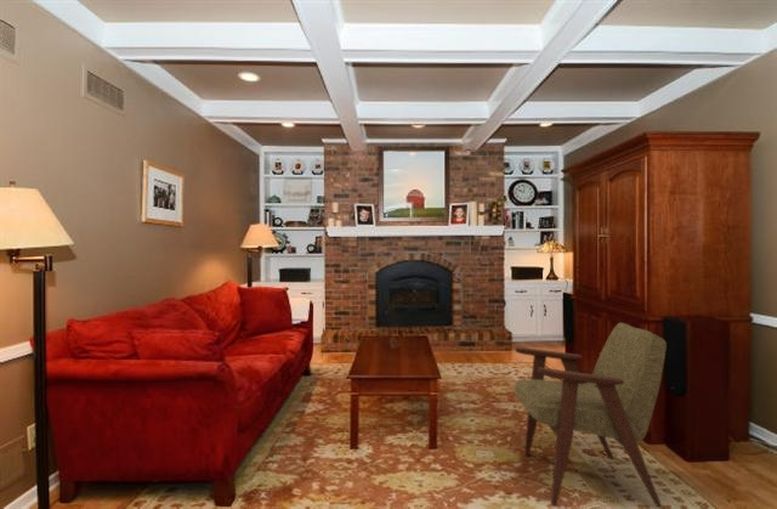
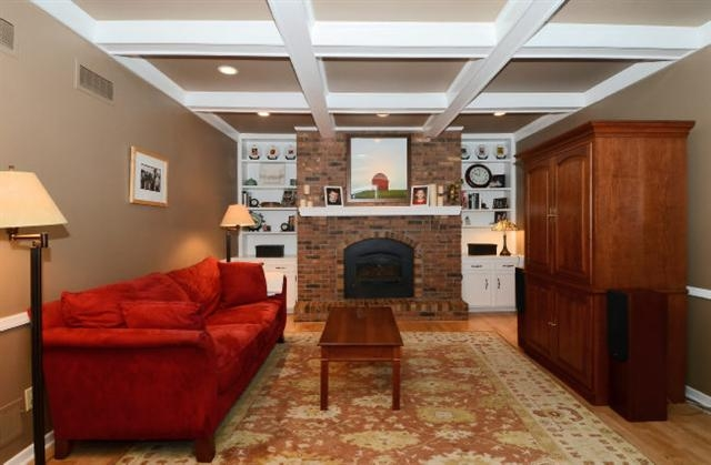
- armchair [514,322,668,508]
